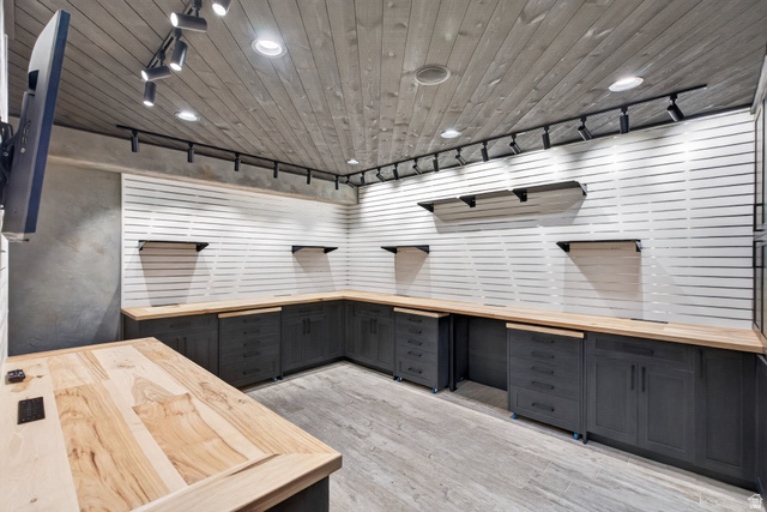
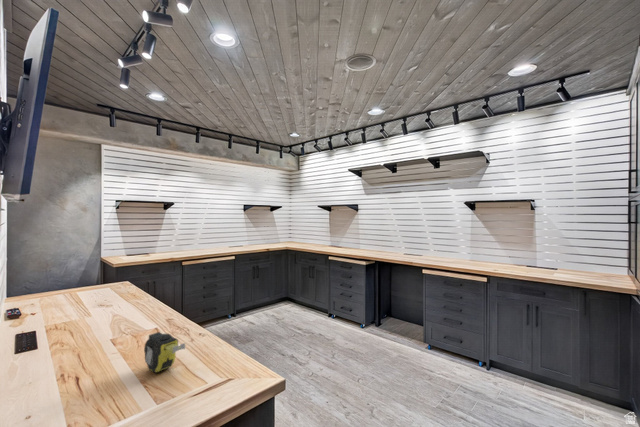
+ tape measure [143,331,186,374]
